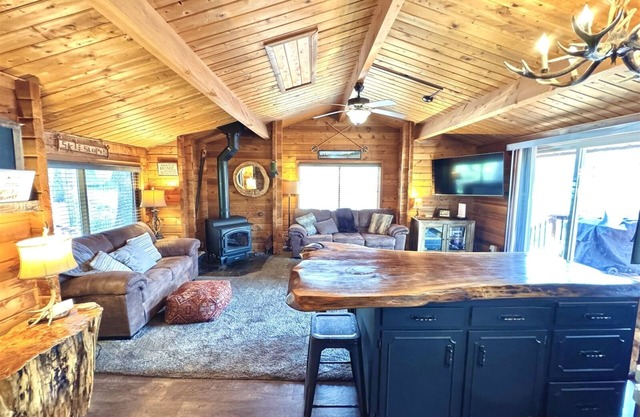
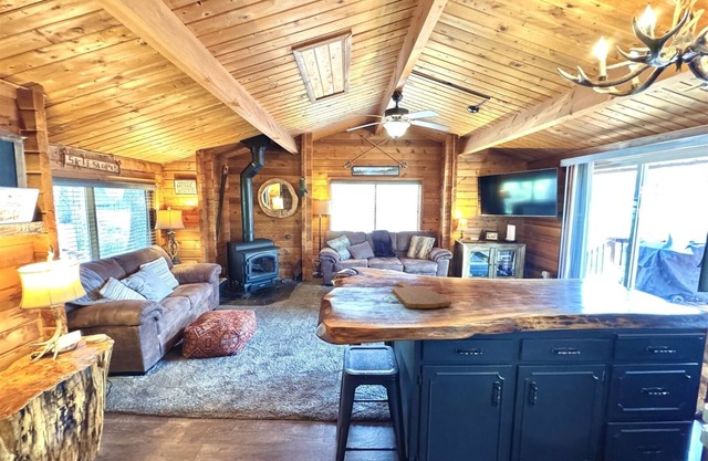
+ cutting board [391,280,452,310]
